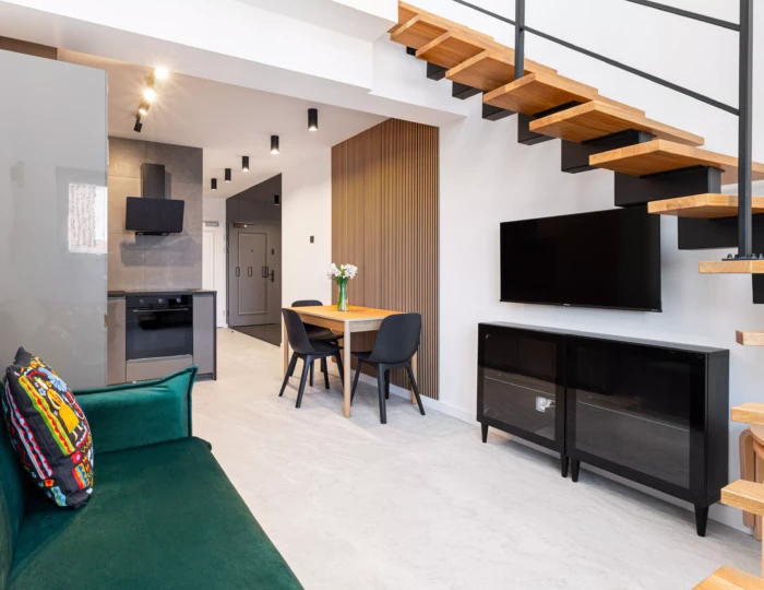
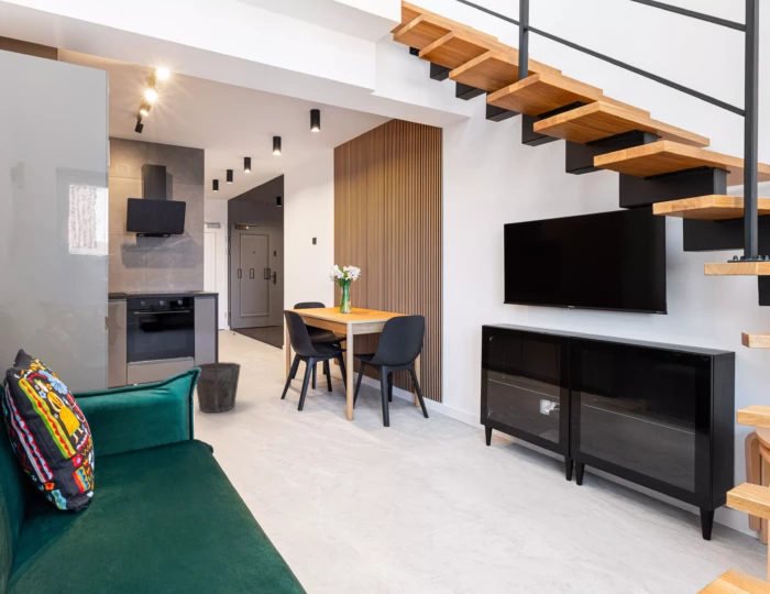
+ waste bin [191,361,242,414]
